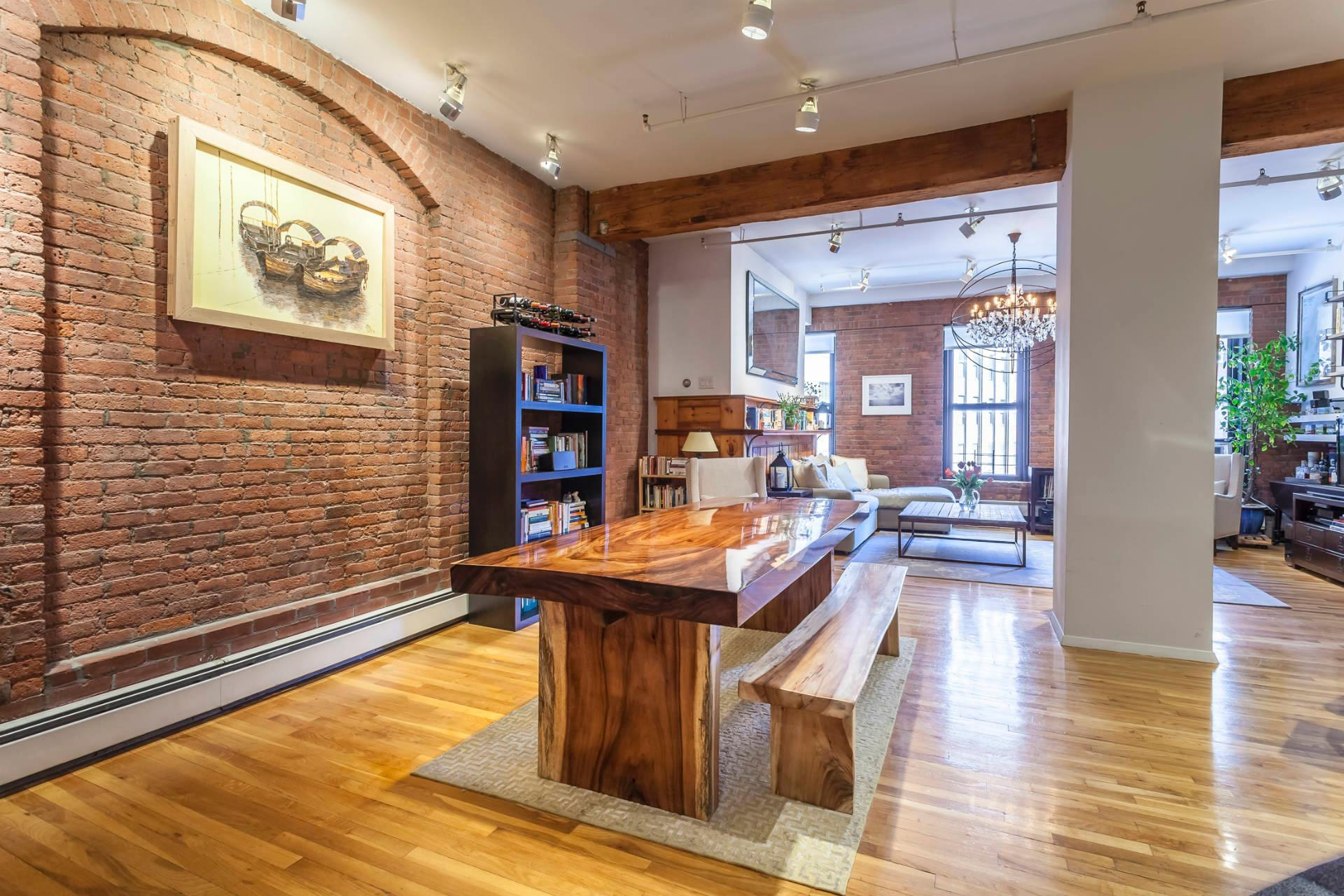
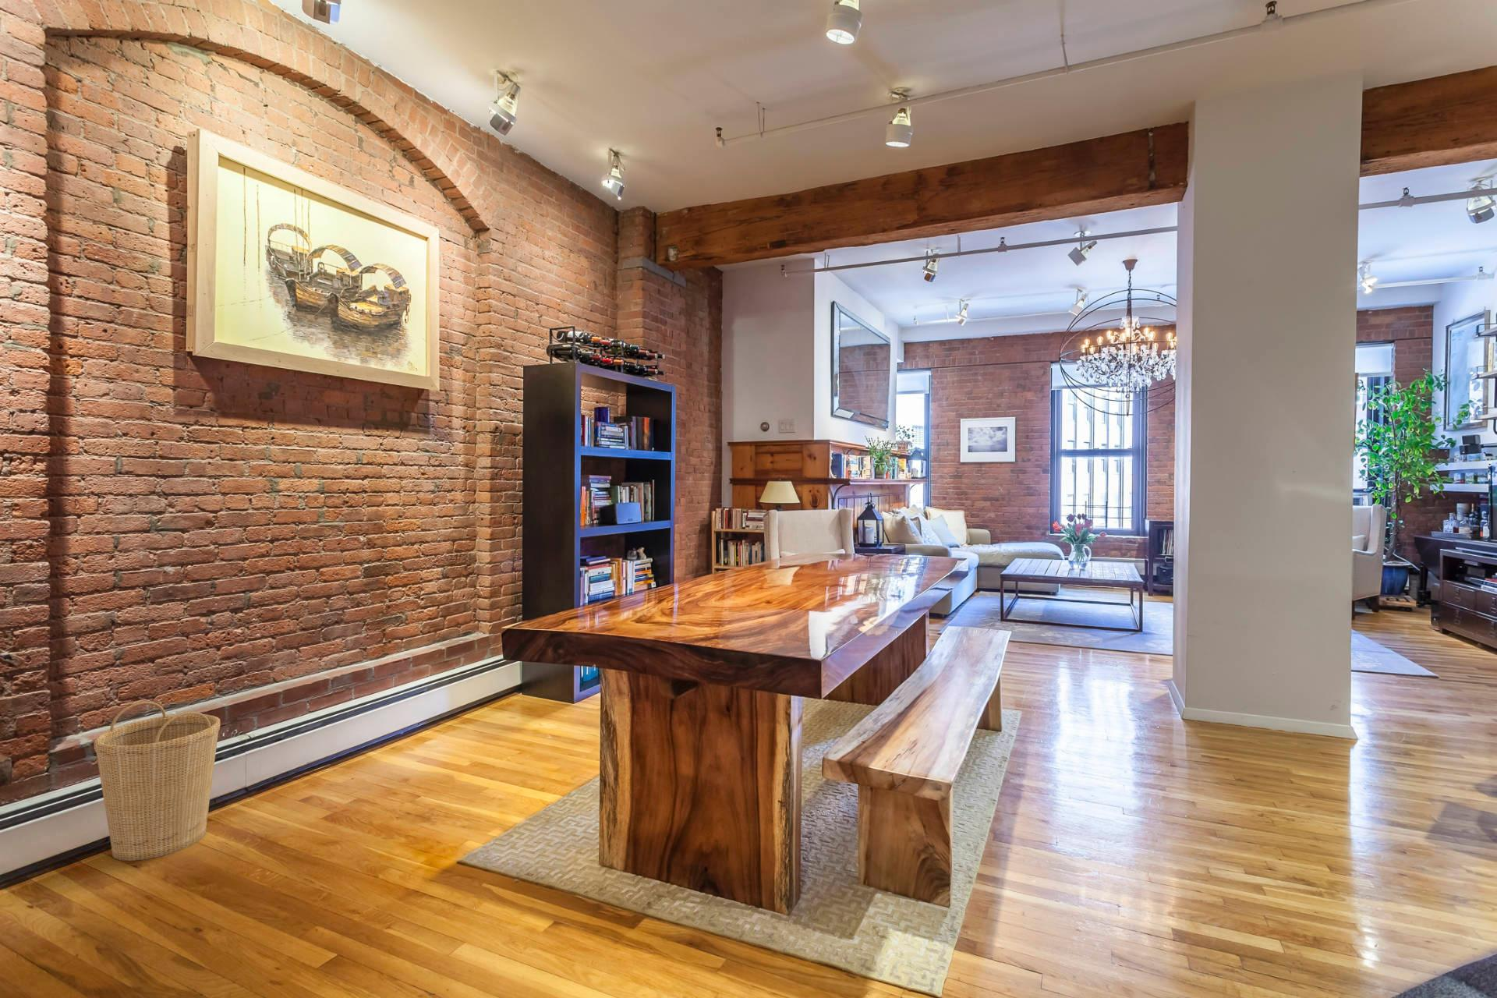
+ basket [94,701,221,861]
